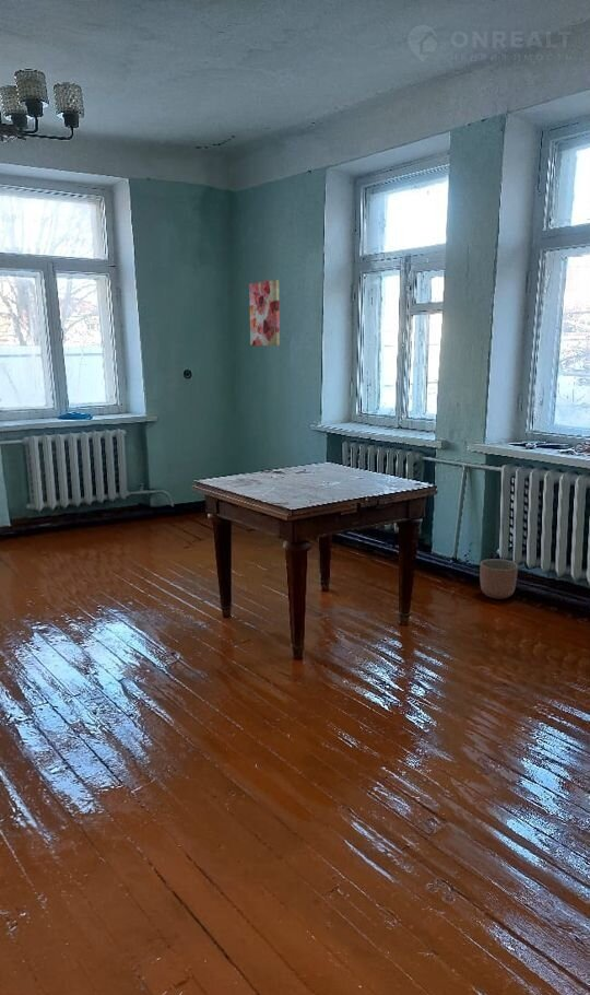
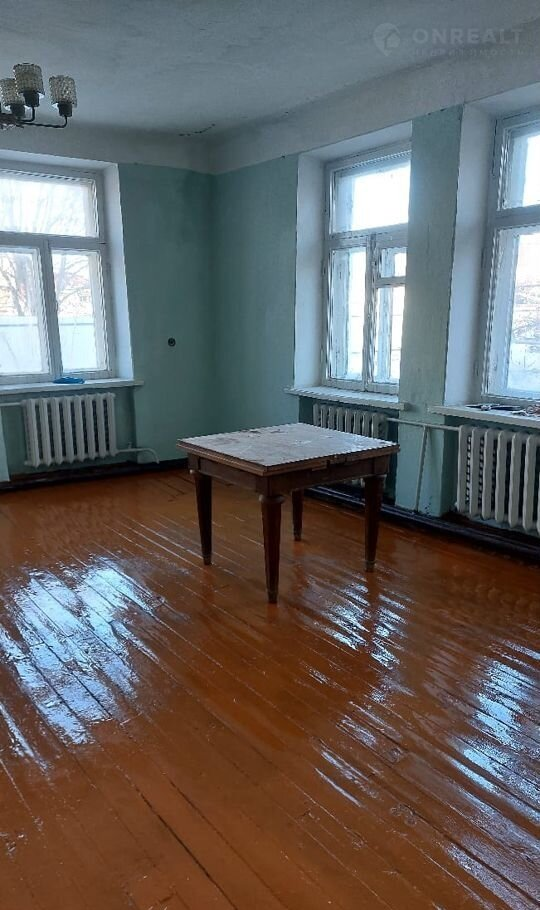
- wall art [248,279,281,347]
- planter [479,558,519,600]
